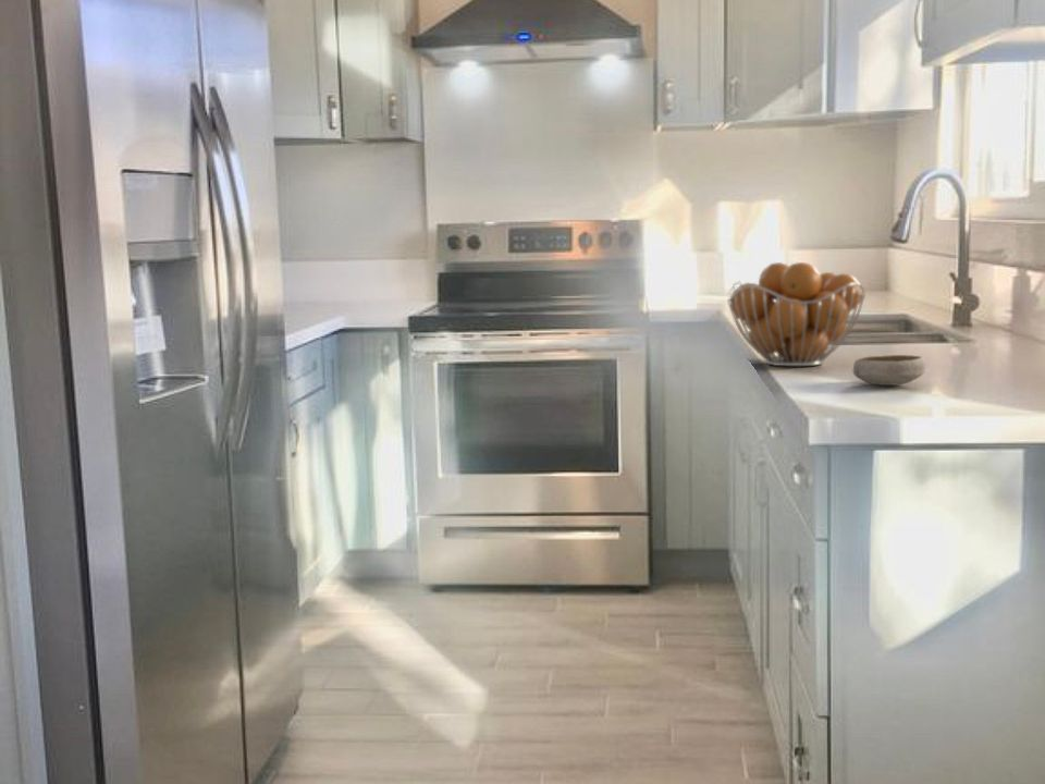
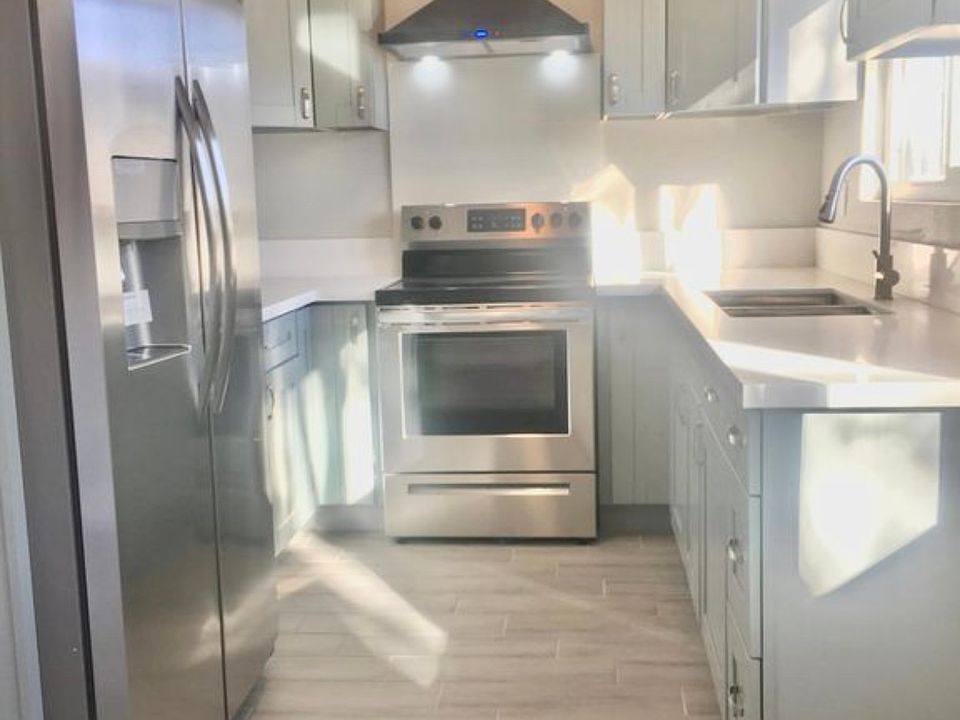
- fruit basket [726,261,866,367]
- bowl [852,354,926,387]
